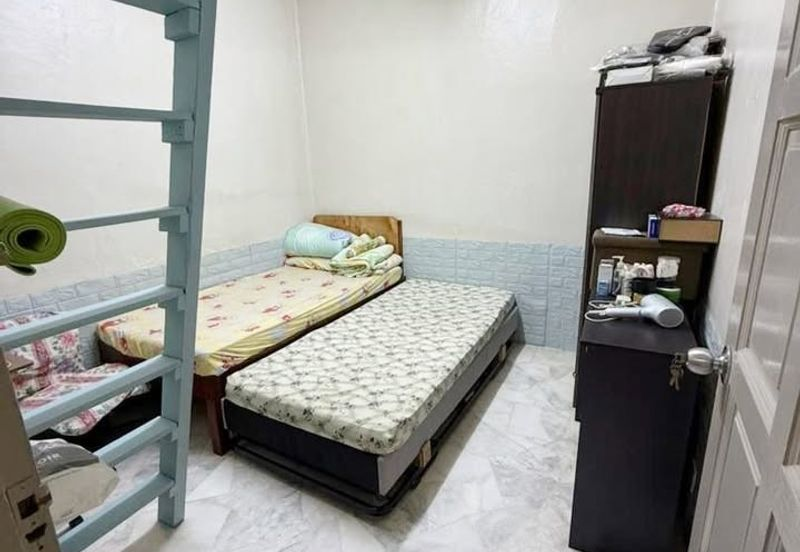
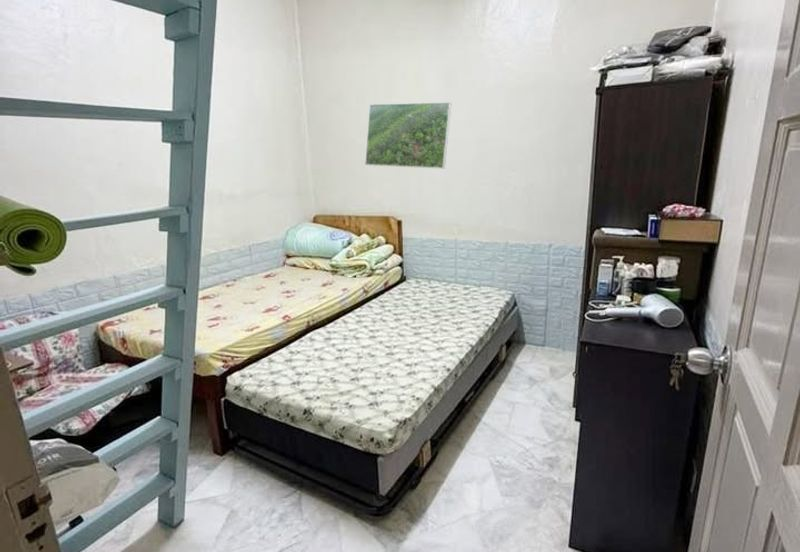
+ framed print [364,101,452,170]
